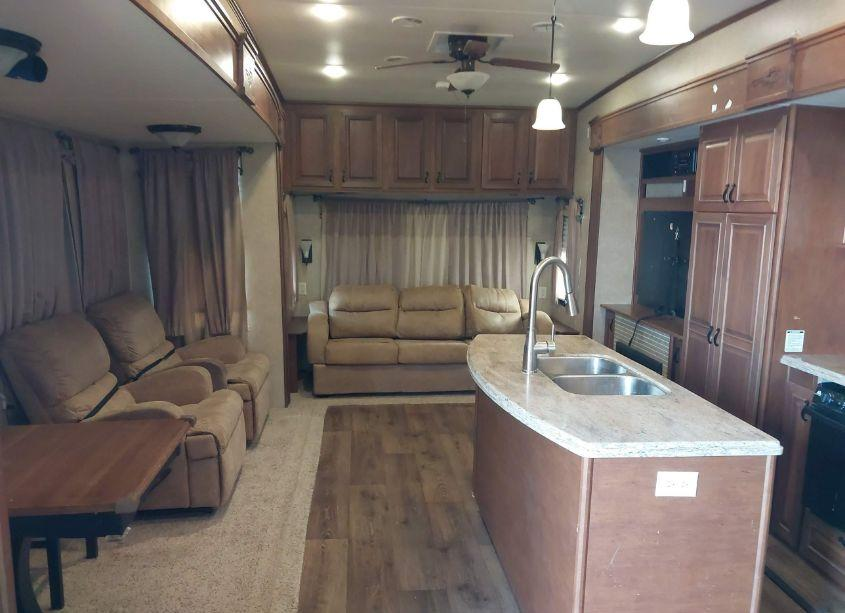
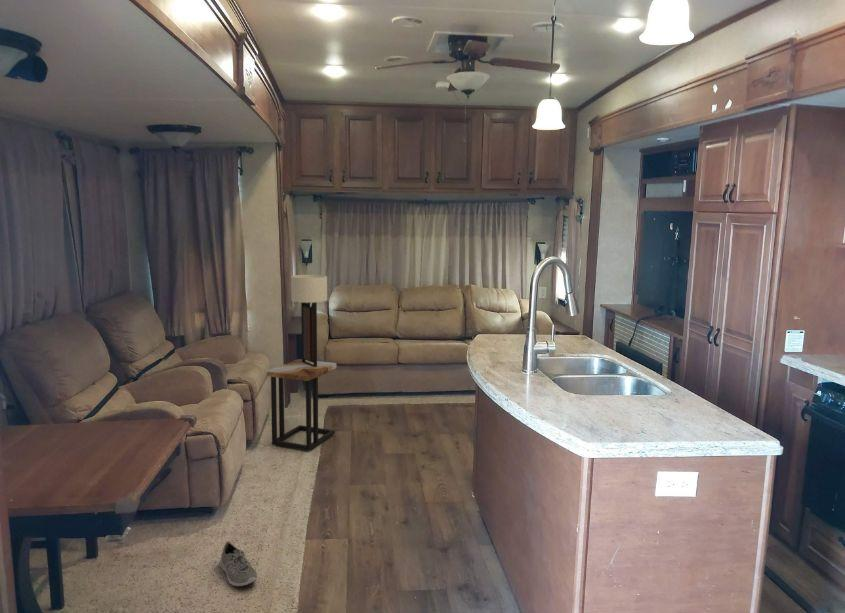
+ wall sconce [290,274,328,367]
+ side table [266,358,338,452]
+ sneaker [219,540,259,587]
